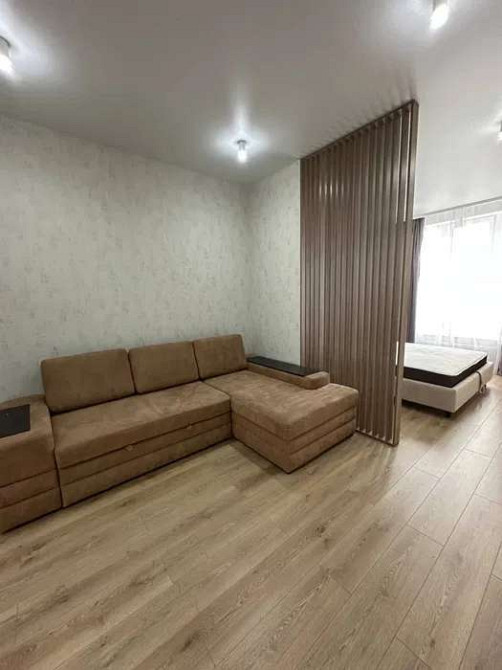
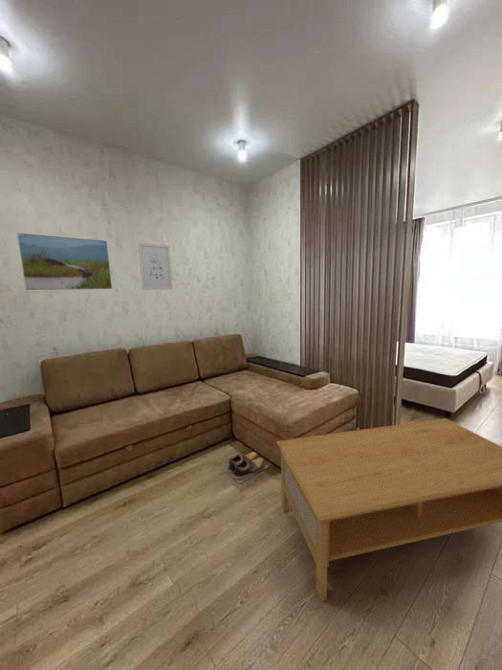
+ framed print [16,232,113,292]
+ wall art [137,242,174,291]
+ shoes [221,451,270,485]
+ coffee table [275,417,502,602]
